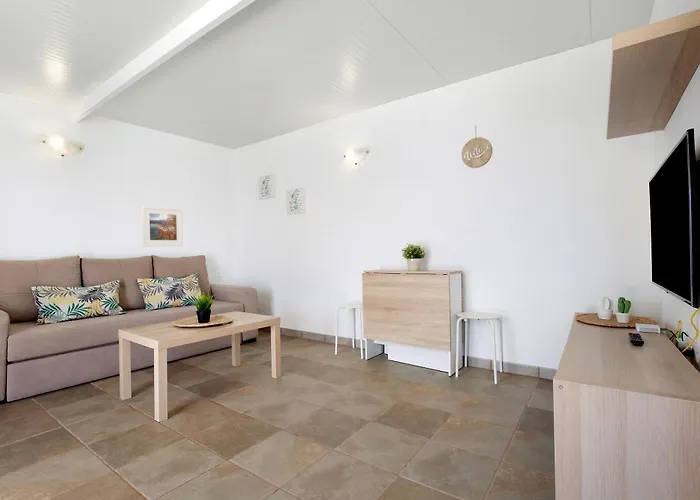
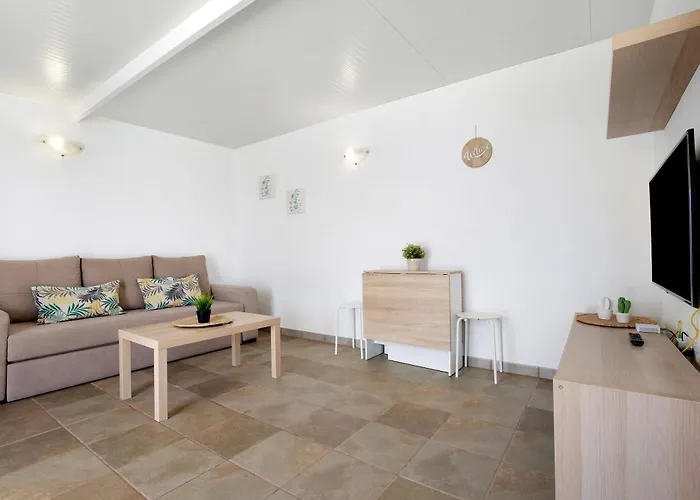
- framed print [141,205,184,248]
